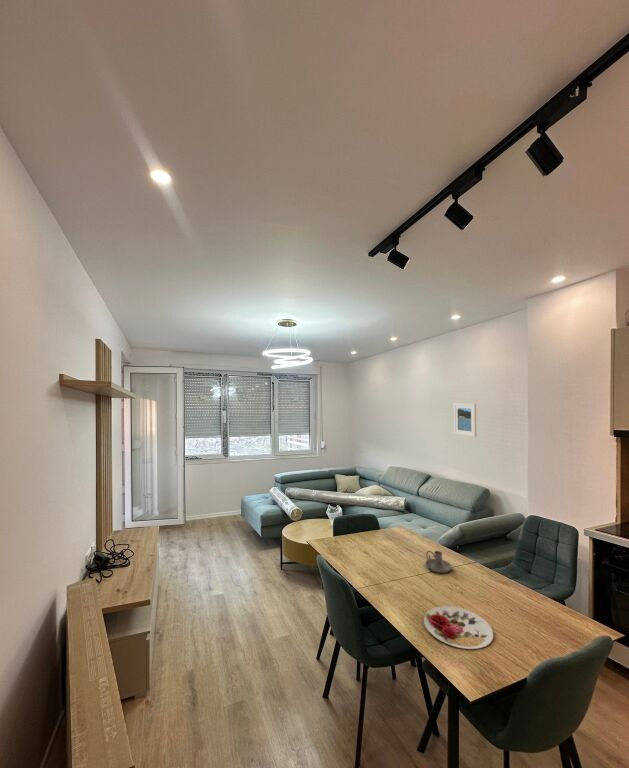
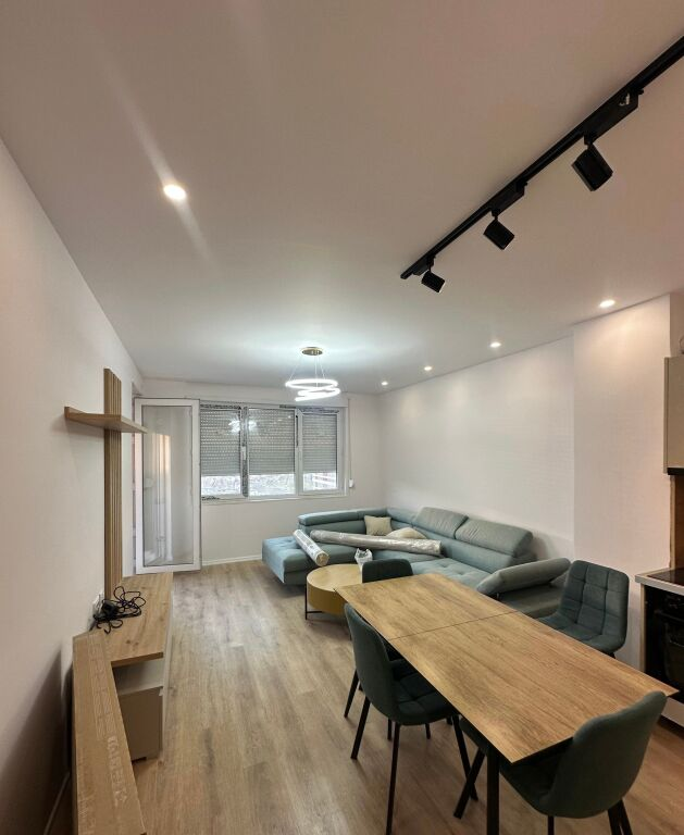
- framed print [452,402,477,438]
- candle holder [424,550,453,574]
- plate [423,605,494,650]
